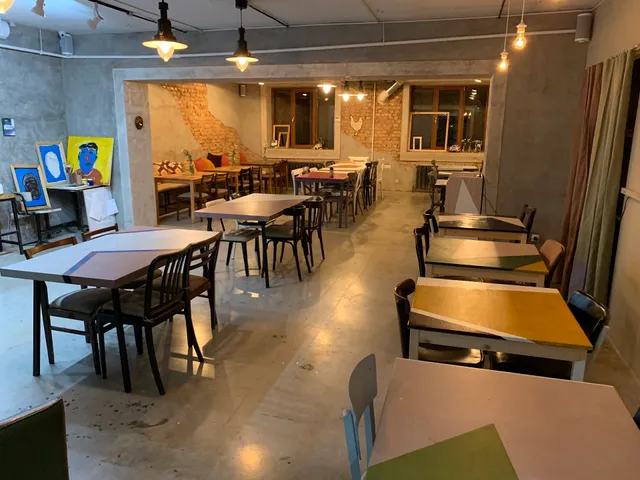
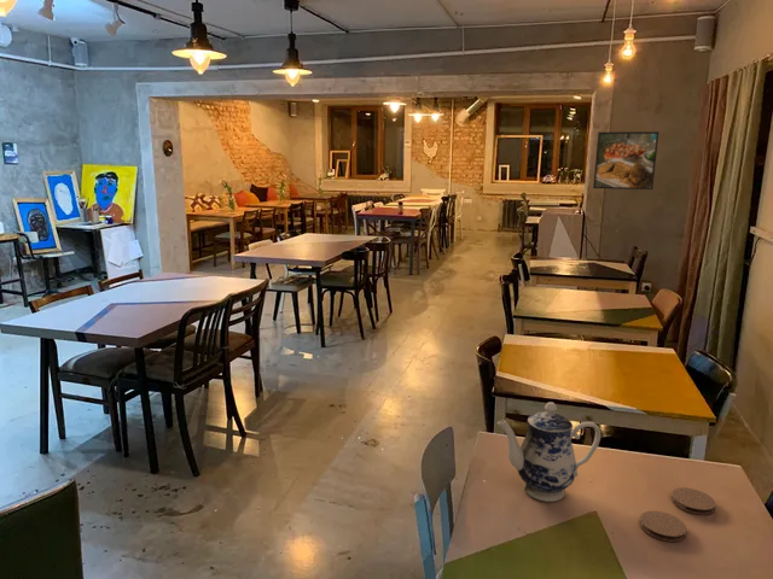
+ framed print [592,130,659,191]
+ teapot [496,400,601,503]
+ coaster [670,486,716,516]
+ coaster [639,510,687,543]
